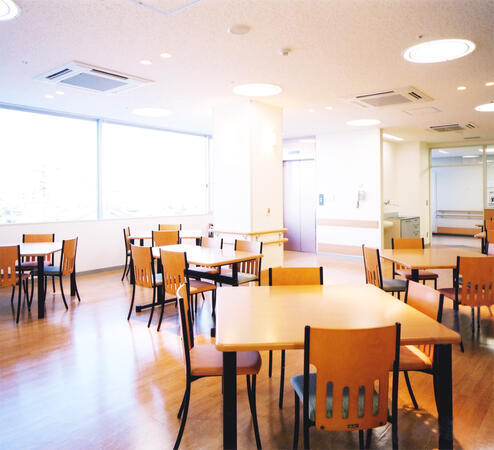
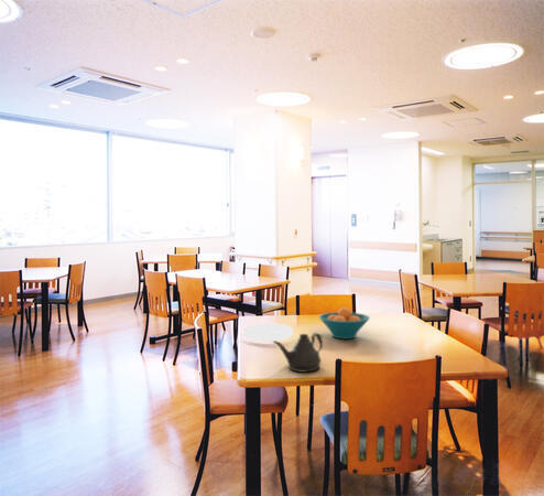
+ teapot [272,332,324,374]
+ plate [242,322,294,343]
+ fruit bowl [318,306,371,339]
